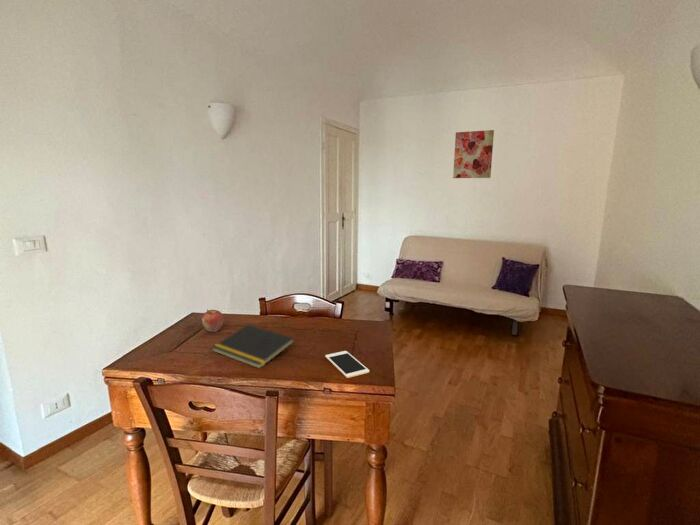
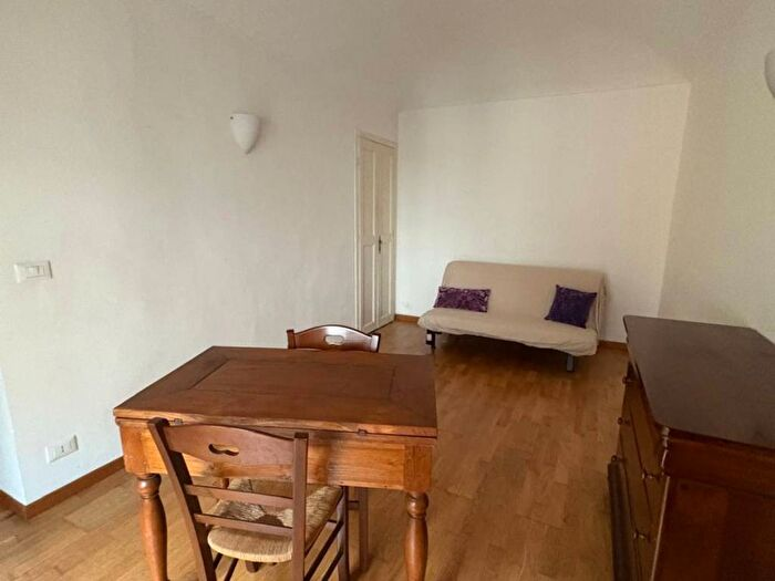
- wall art [452,129,495,179]
- fruit [201,309,225,333]
- notepad [210,324,296,370]
- cell phone [324,350,370,379]
